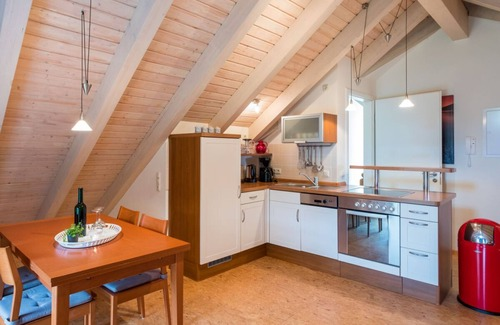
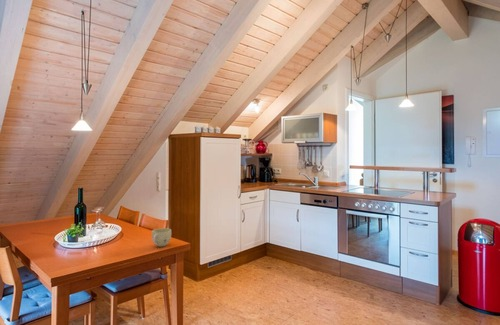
+ cup [151,227,172,248]
